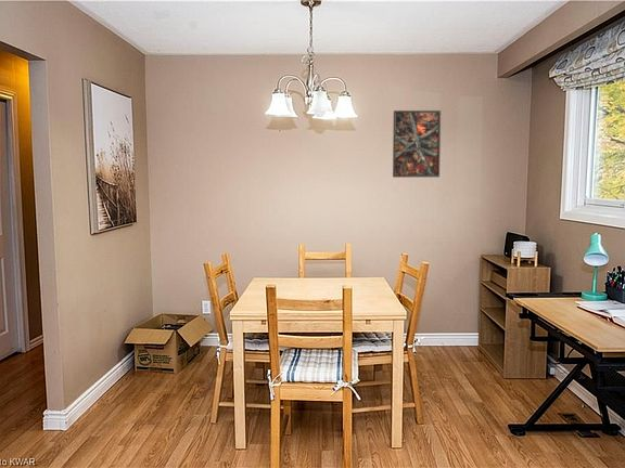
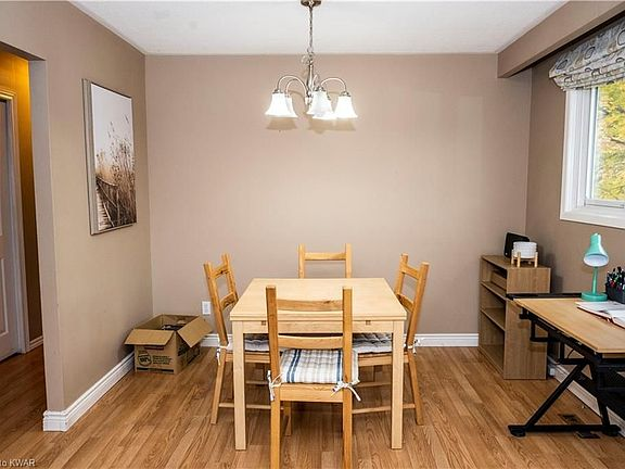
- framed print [392,109,442,179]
